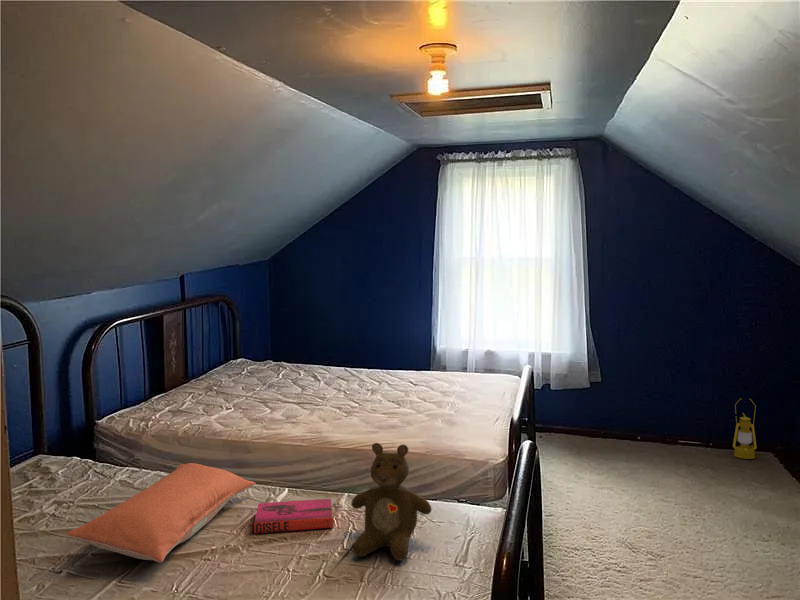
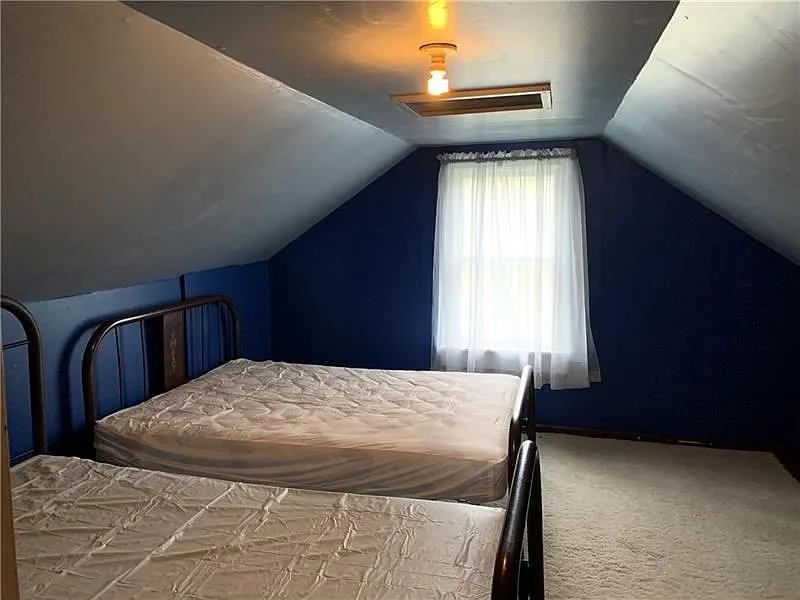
- hardback book [253,498,334,534]
- pillow [65,462,257,563]
- lantern [732,398,758,460]
- teddy bear [350,442,433,562]
